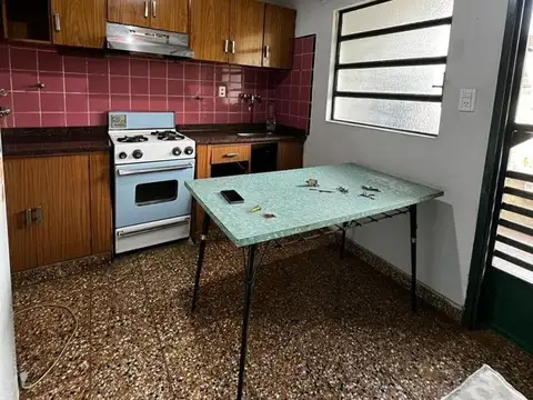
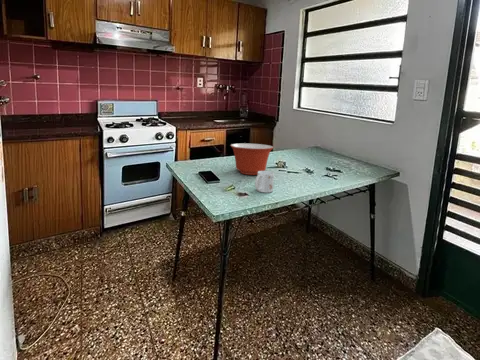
+ mug [254,170,275,193]
+ mixing bowl [229,142,275,176]
